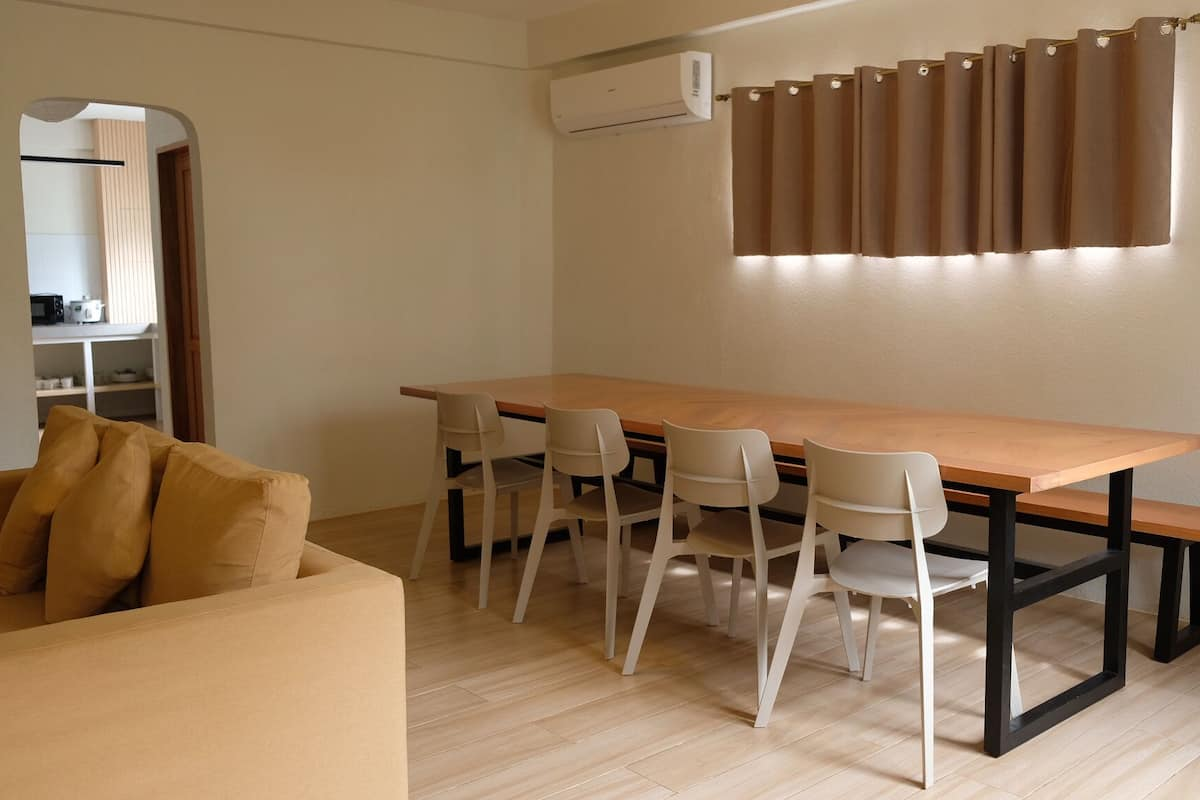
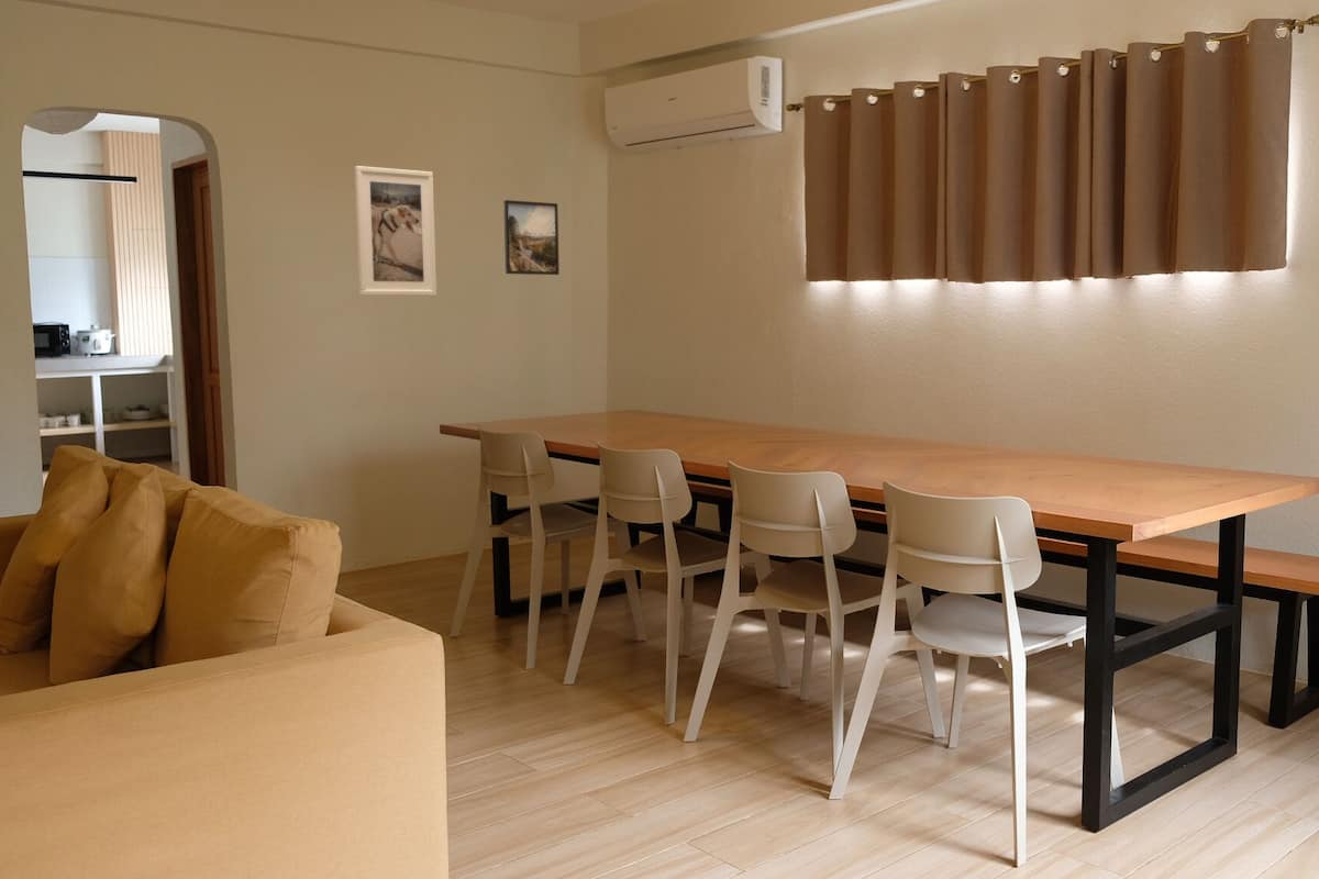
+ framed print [502,199,561,276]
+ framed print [354,165,437,297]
